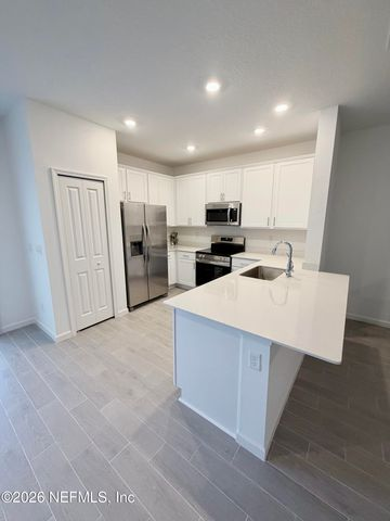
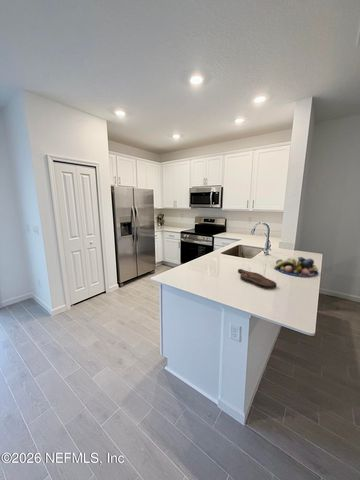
+ fruit bowl [273,256,320,278]
+ cutting board [237,268,278,289]
